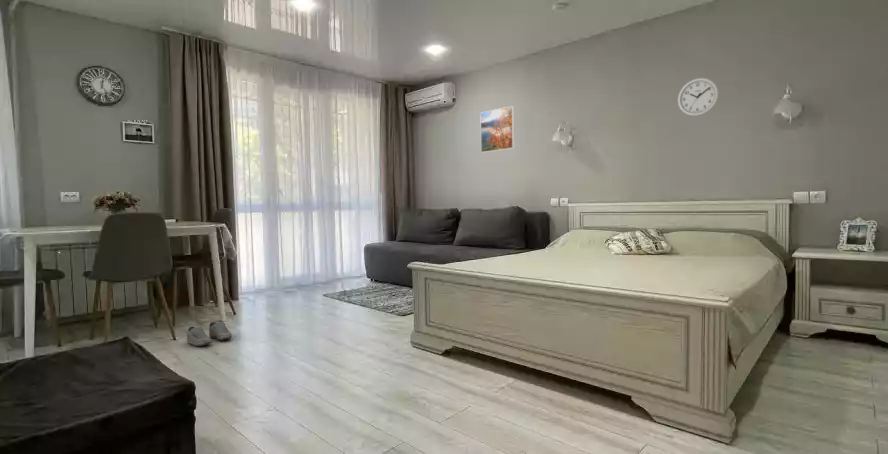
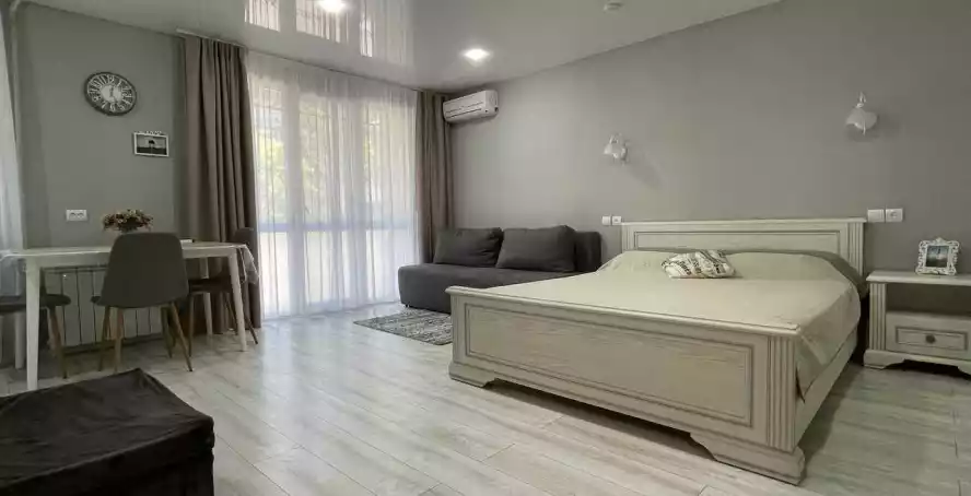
- wall clock [676,77,720,118]
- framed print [479,105,516,154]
- shoe [186,321,233,347]
